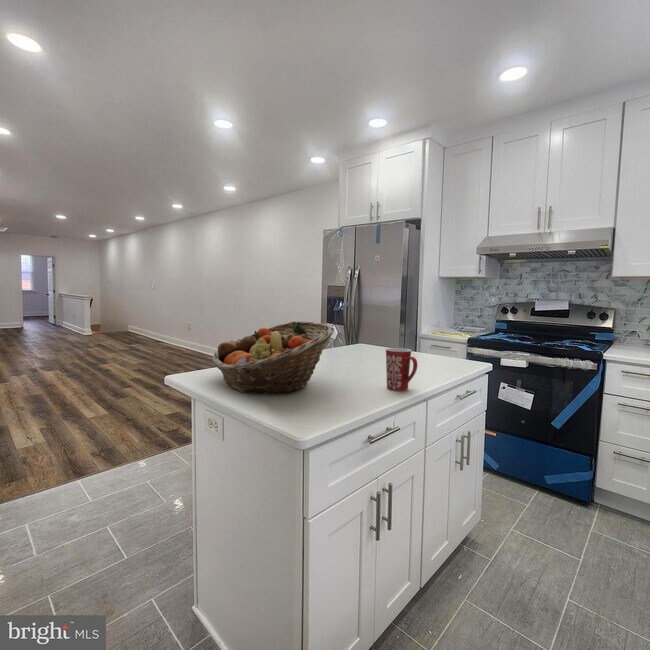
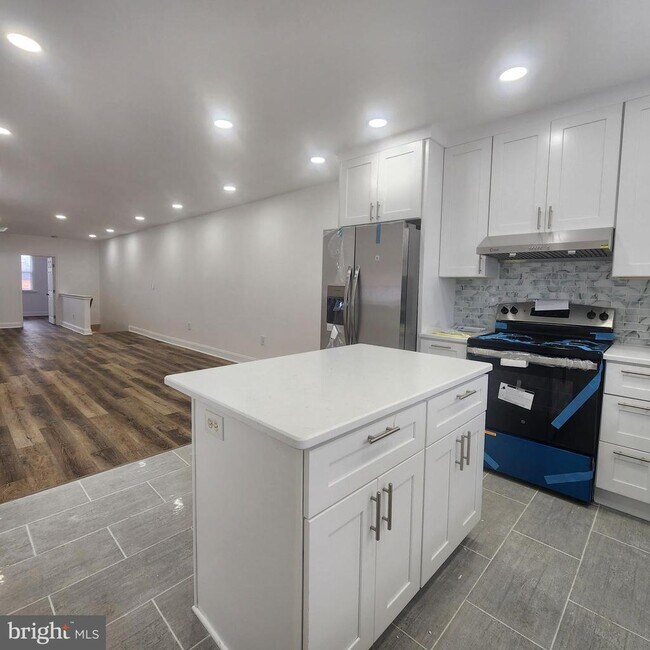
- mug [384,347,418,391]
- fruit basket [211,320,336,395]
